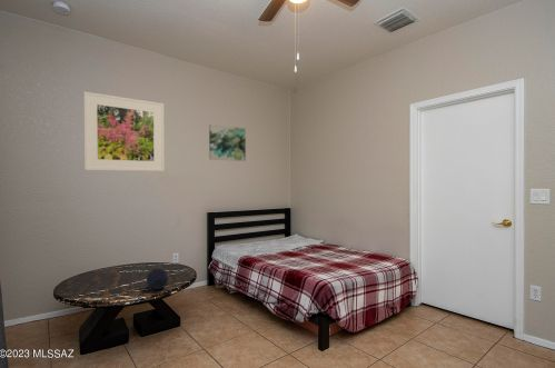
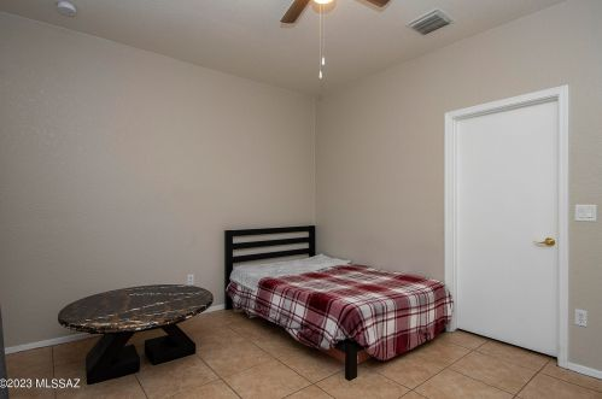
- wall art [208,123,247,162]
- decorative orb [146,268,169,290]
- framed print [82,90,166,172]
